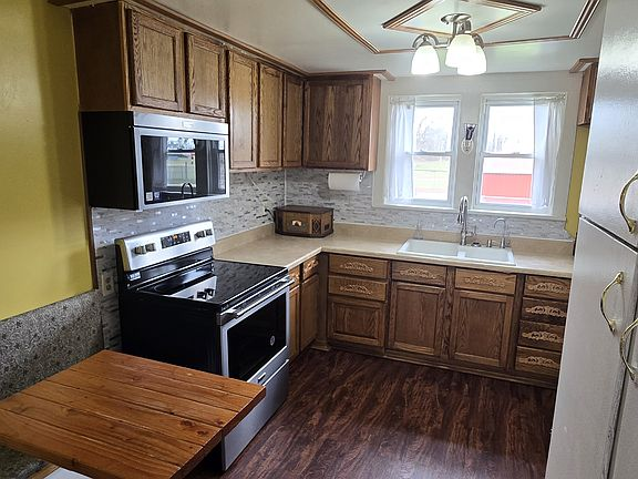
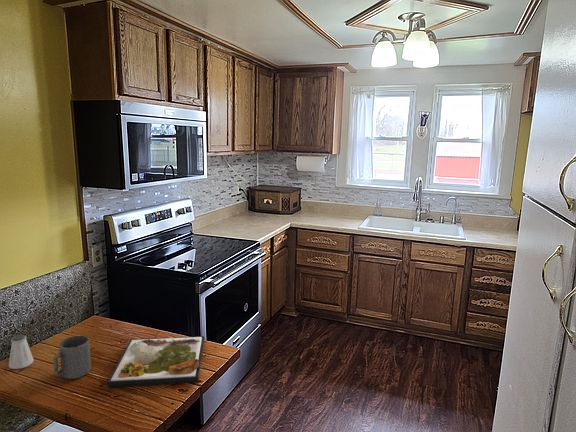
+ saltshaker [8,333,35,370]
+ mug [52,335,92,380]
+ dinner plate [106,335,205,389]
